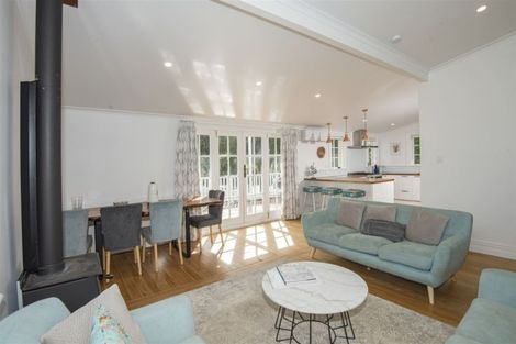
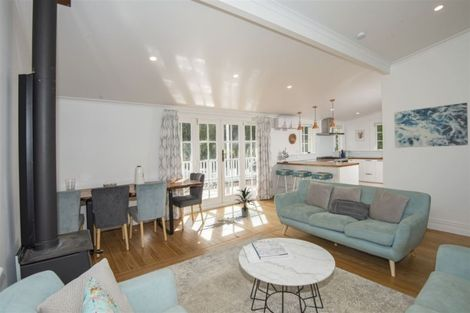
+ indoor plant [233,185,255,218]
+ wall art [393,102,469,149]
